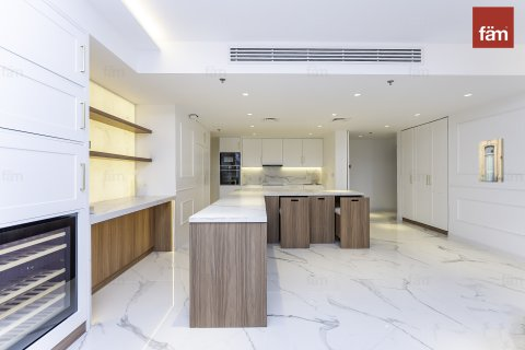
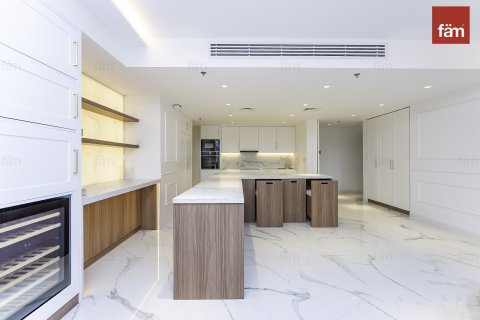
- wall art [478,138,505,184]
